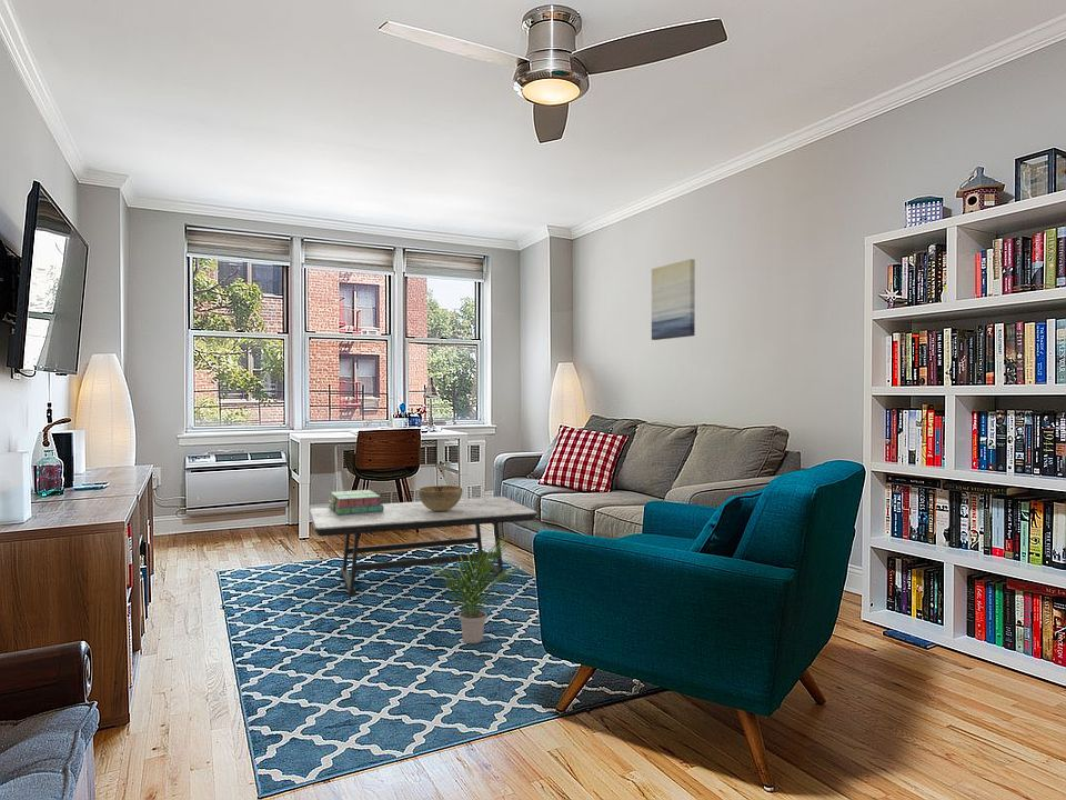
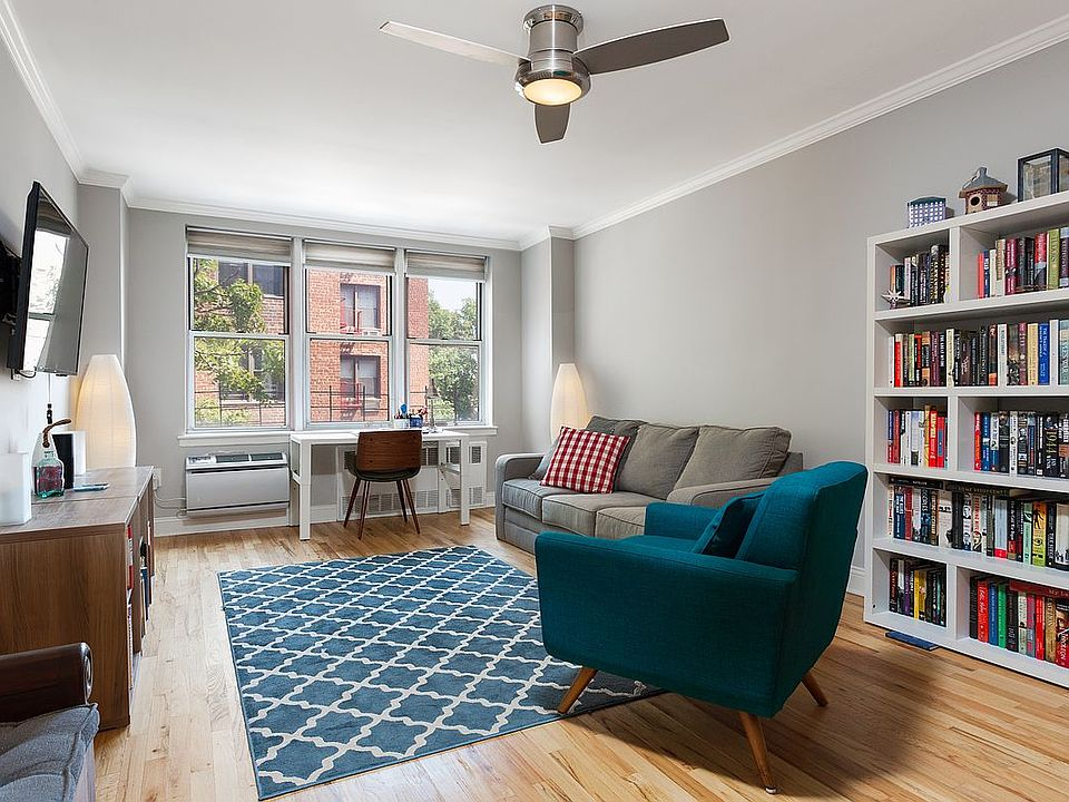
- stack of books [328,489,384,514]
- decorative bowl [418,484,463,511]
- potted plant [426,534,519,644]
- wall art [651,258,696,341]
- coffee table [309,496,539,597]
